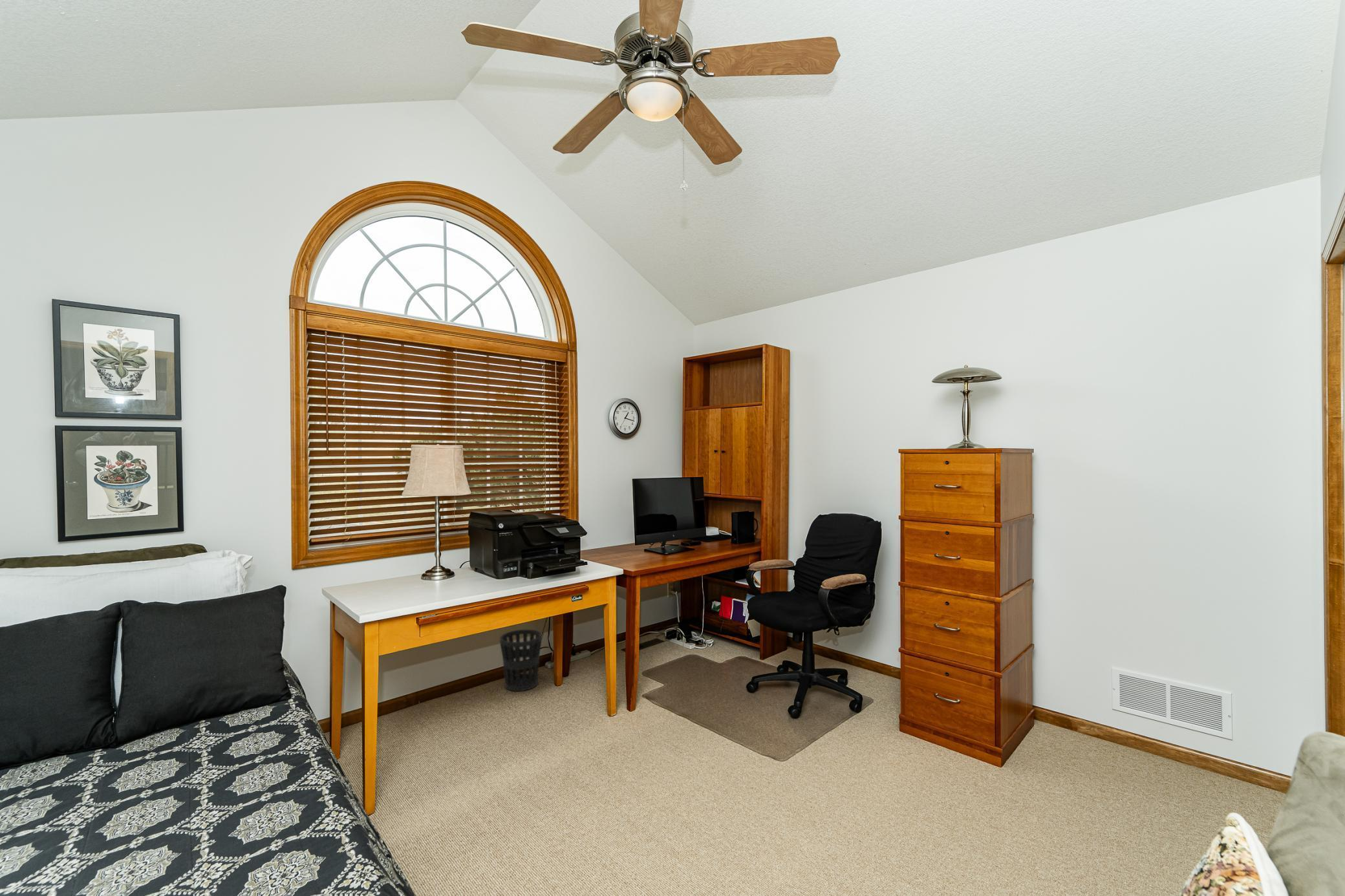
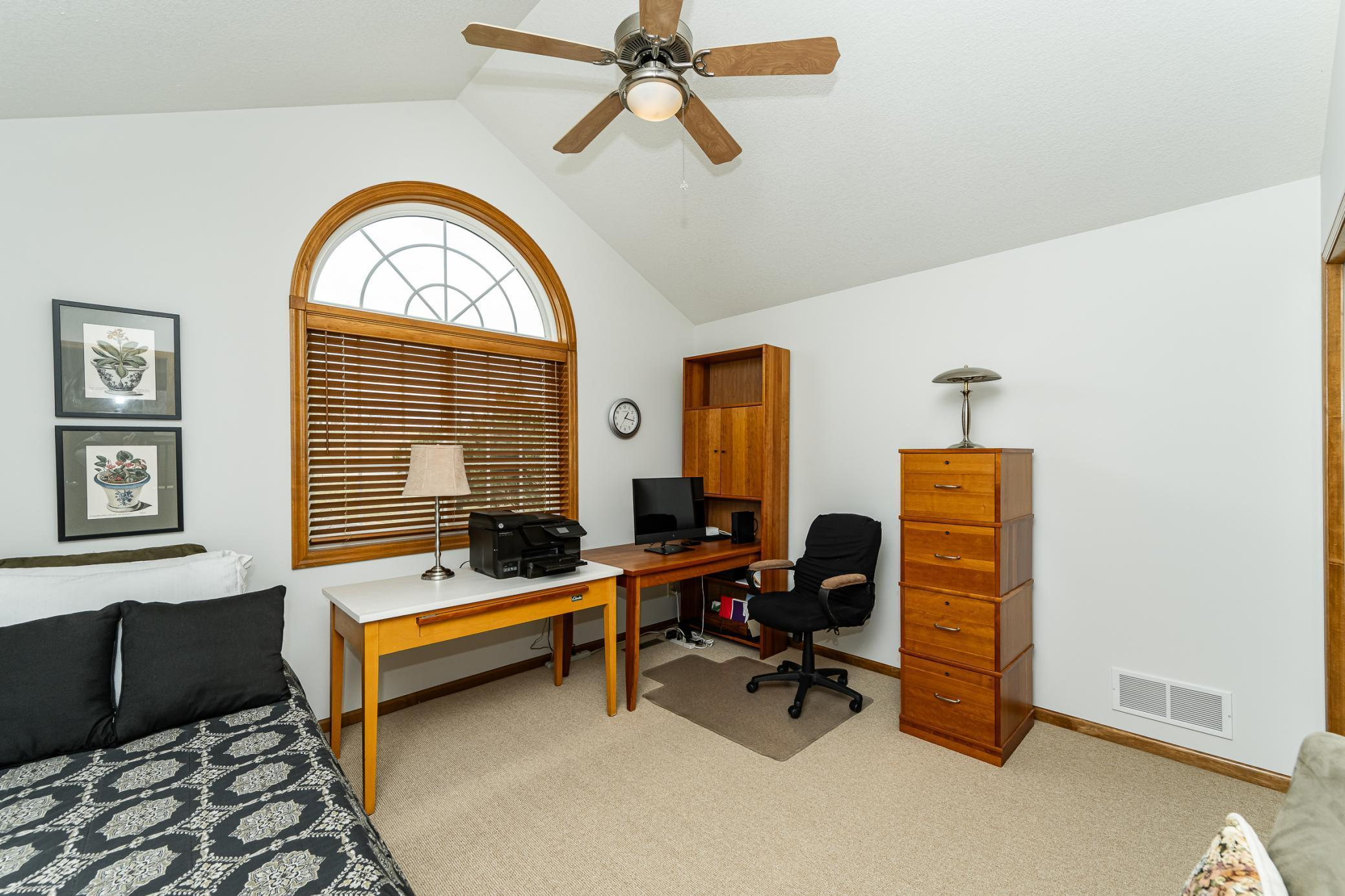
- wastebasket [499,629,543,692]
